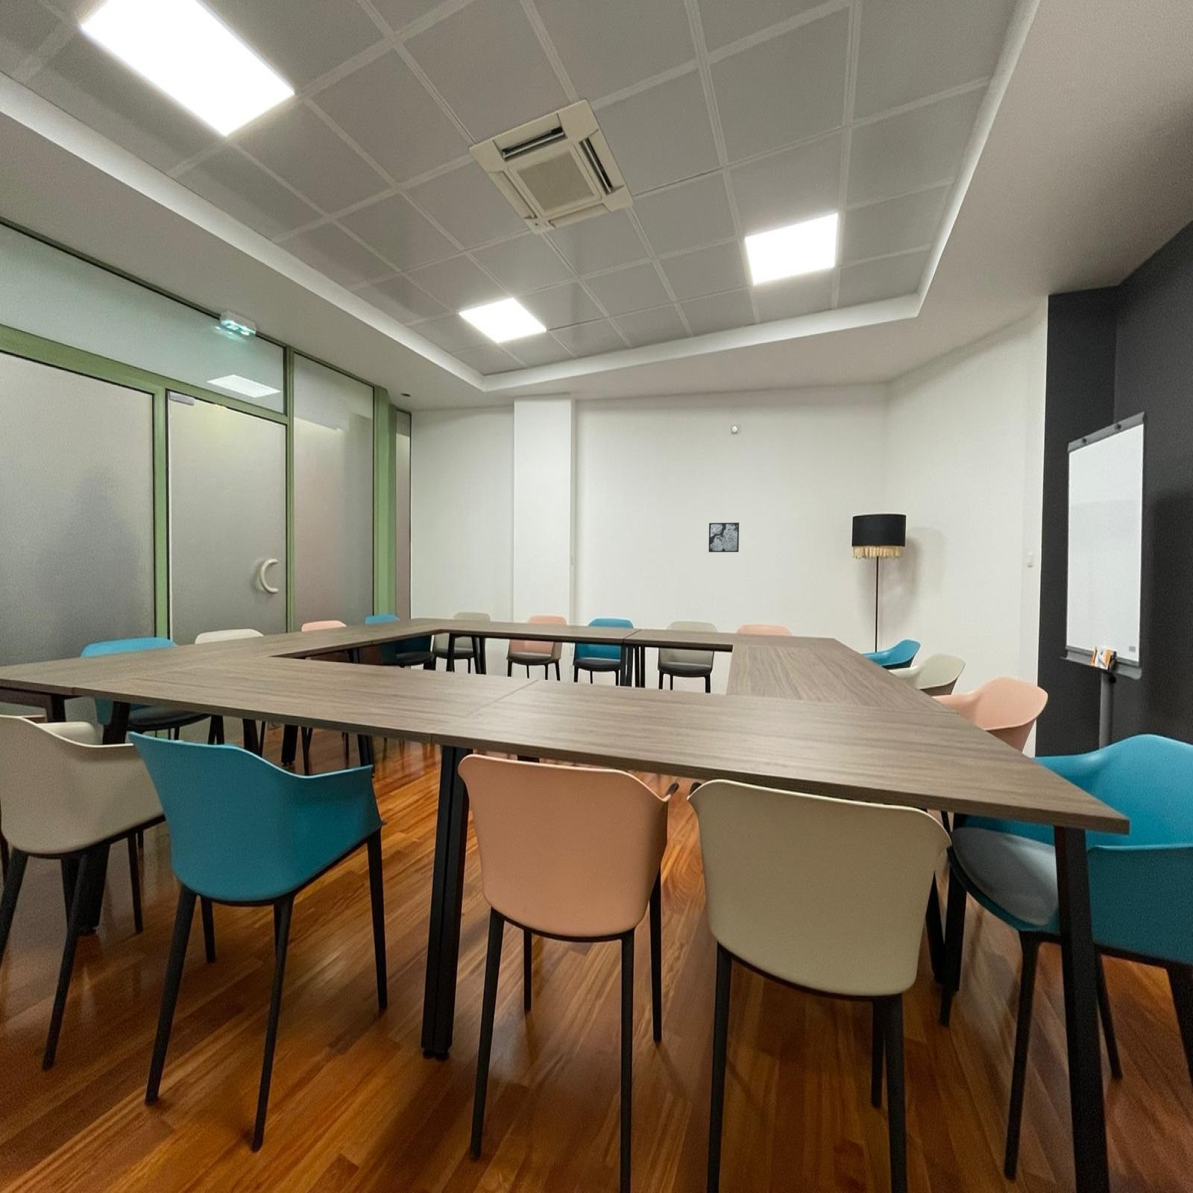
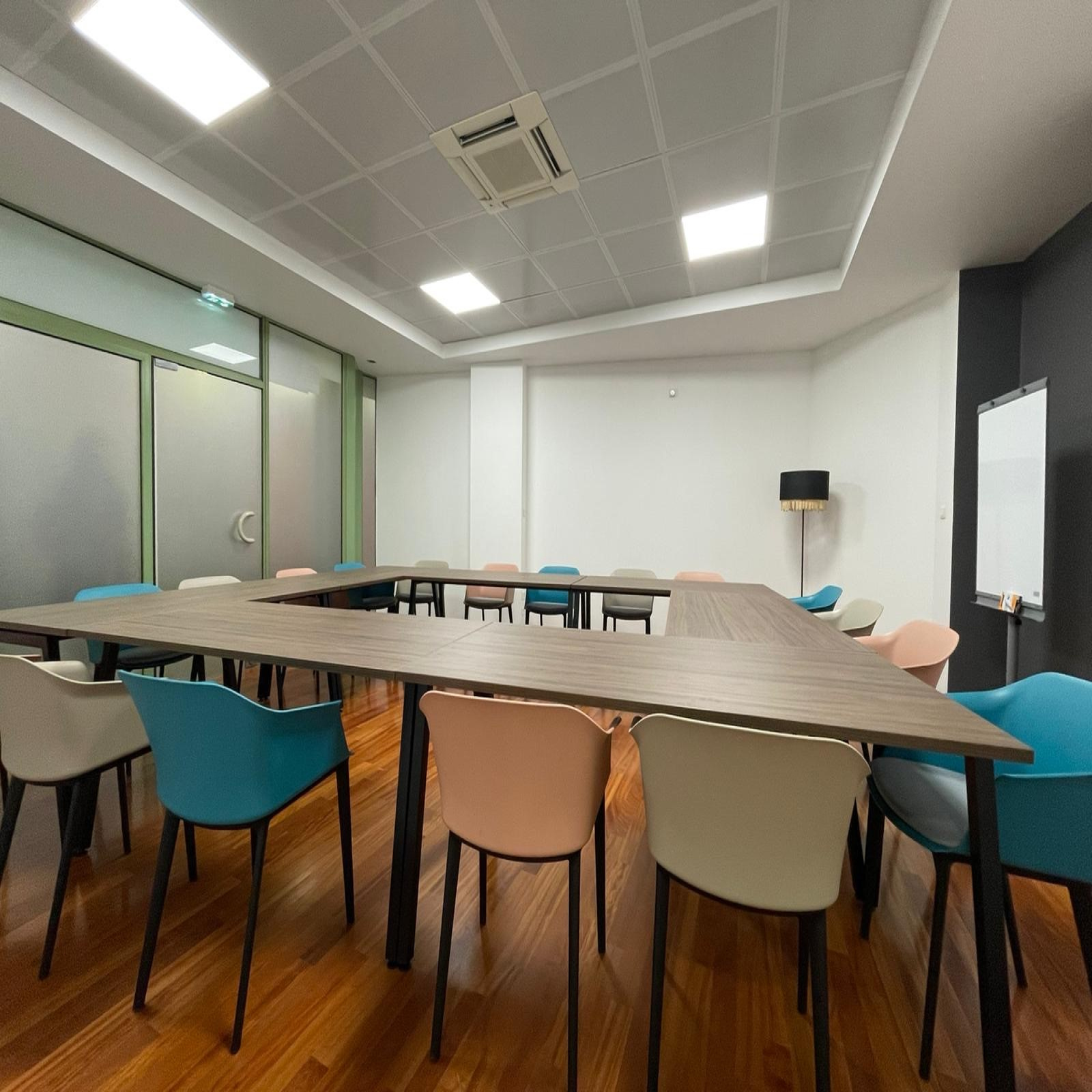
- wall art [708,522,740,553]
